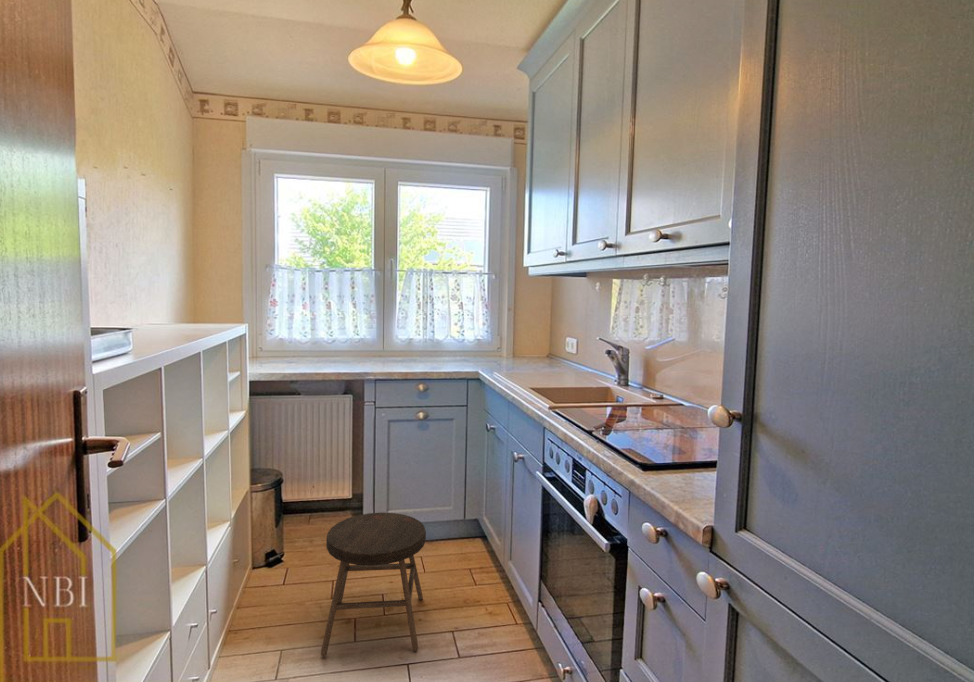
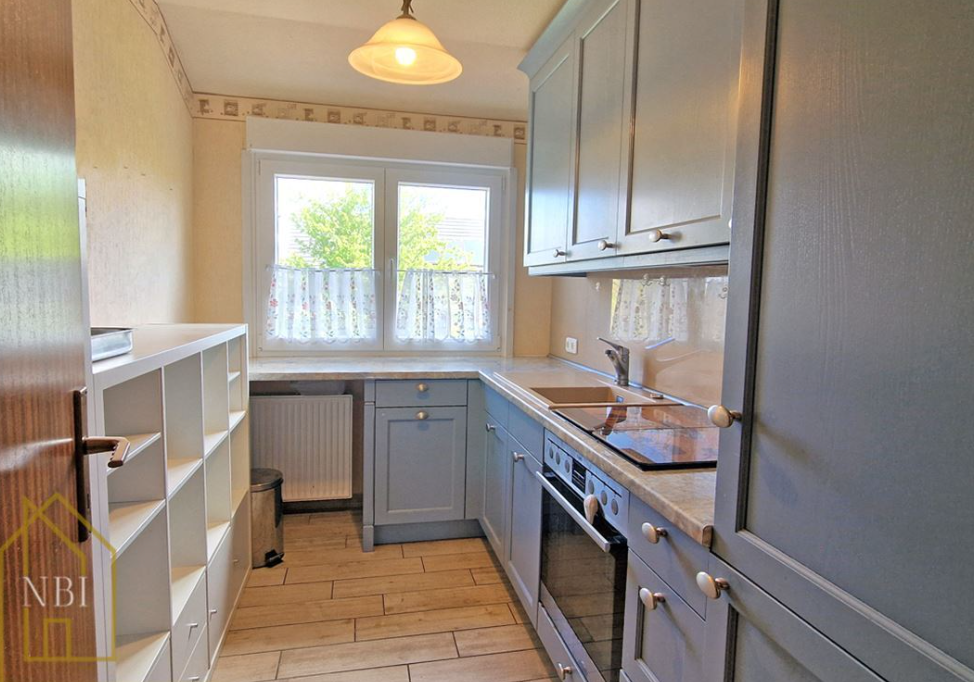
- stool [320,511,427,657]
